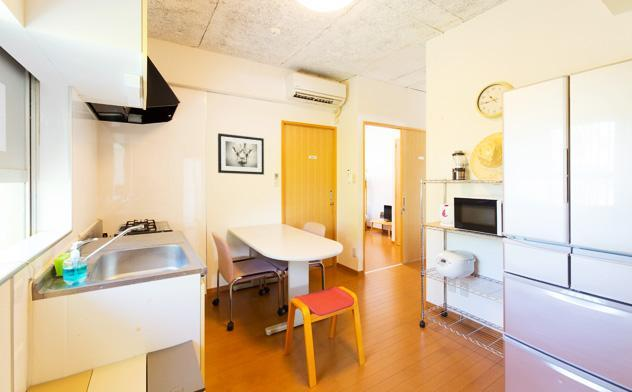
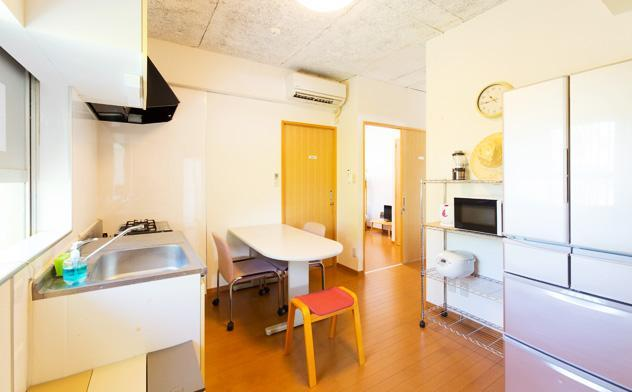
- wall art [217,132,265,176]
